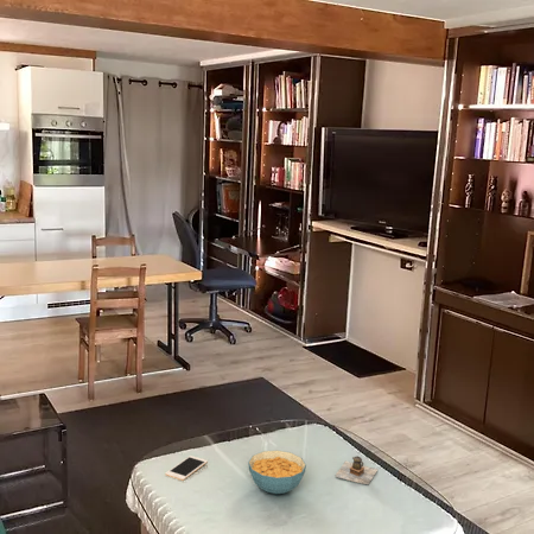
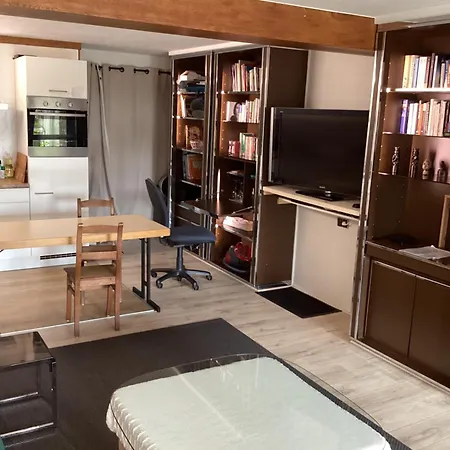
- teapot [335,454,379,485]
- cereal bowl [247,449,307,495]
- cell phone [164,454,209,482]
